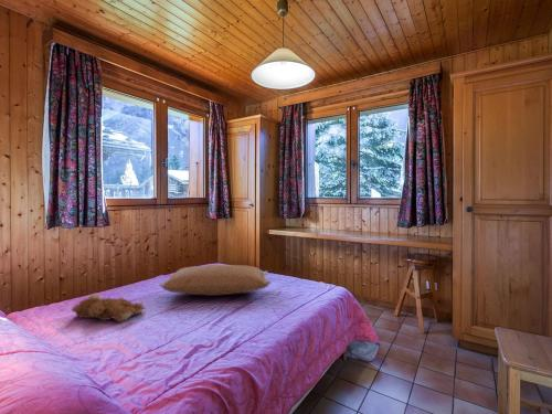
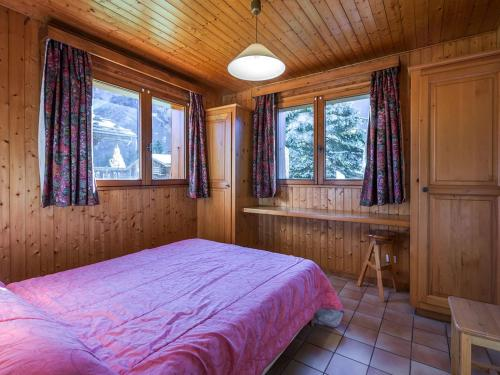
- teddy bear [70,293,147,323]
- pillow [158,264,273,297]
